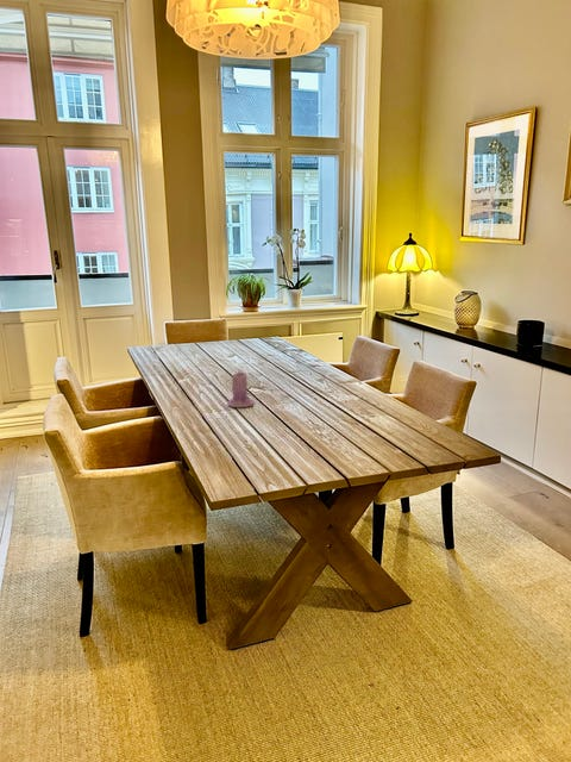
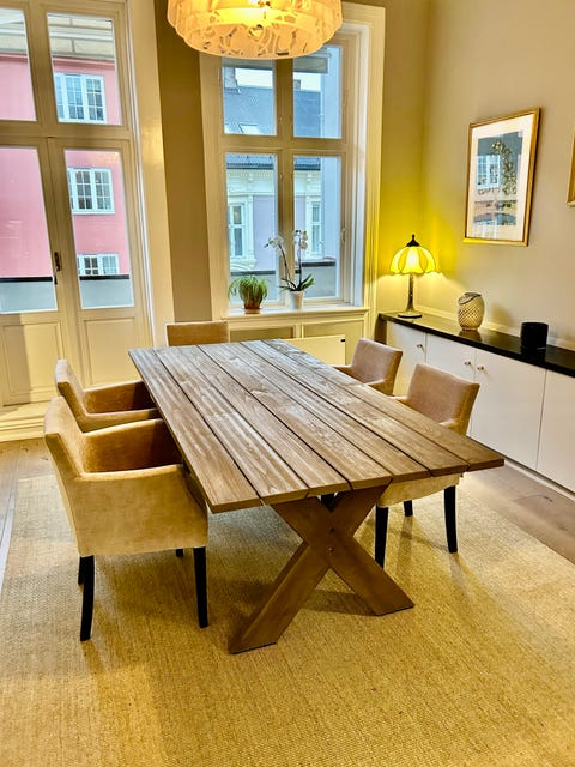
- candle [226,368,255,408]
